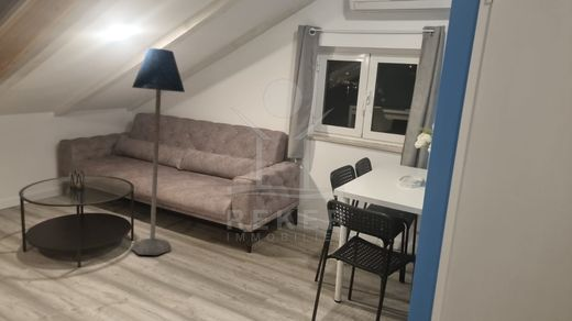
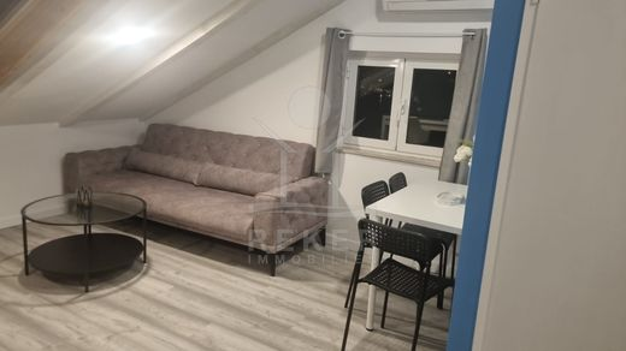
- floor lamp [131,47,186,256]
